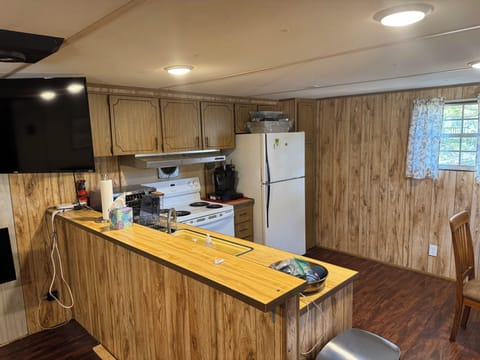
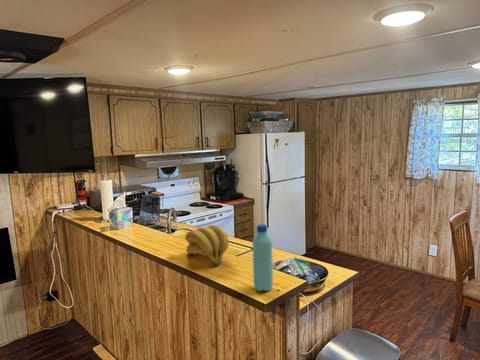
+ banana bunch [185,224,230,267]
+ water bottle [251,223,274,292]
